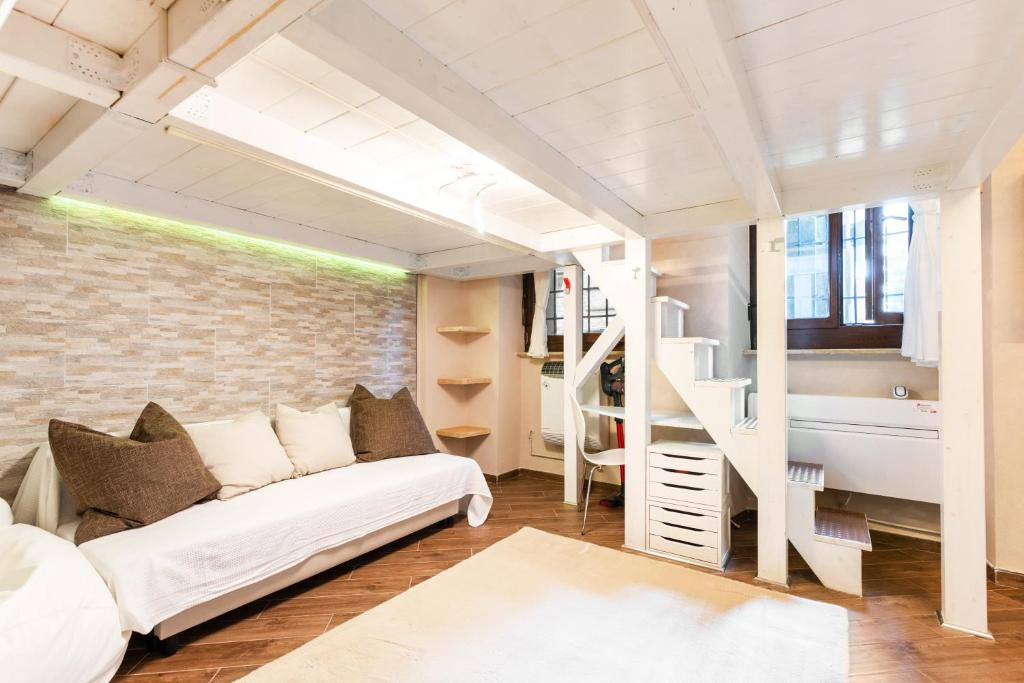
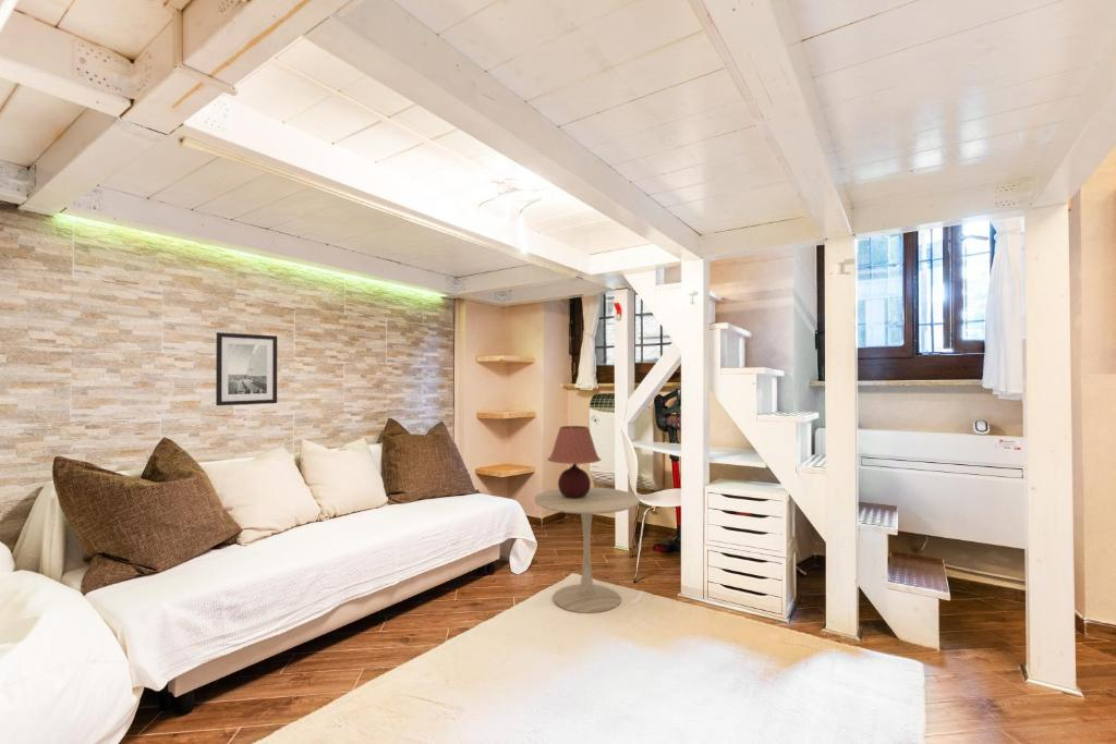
+ side table [533,486,641,614]
+ wall art [215,331,278,406]
+ table lamp [547,425,602,498]
